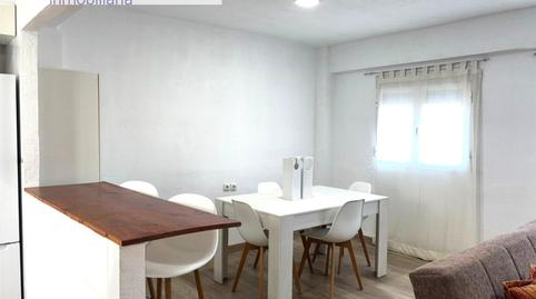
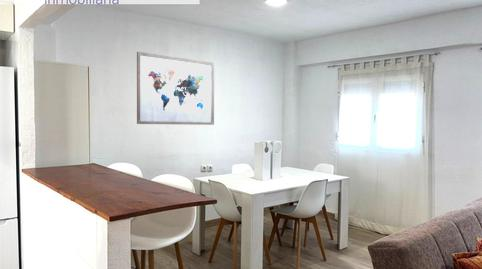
+ wall art [136,51,215,126]
